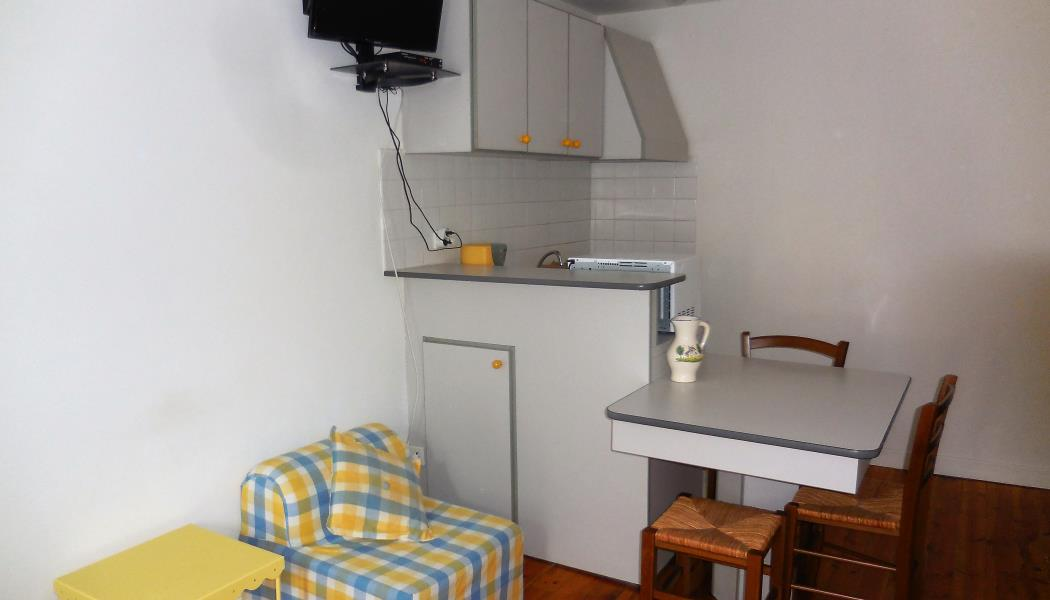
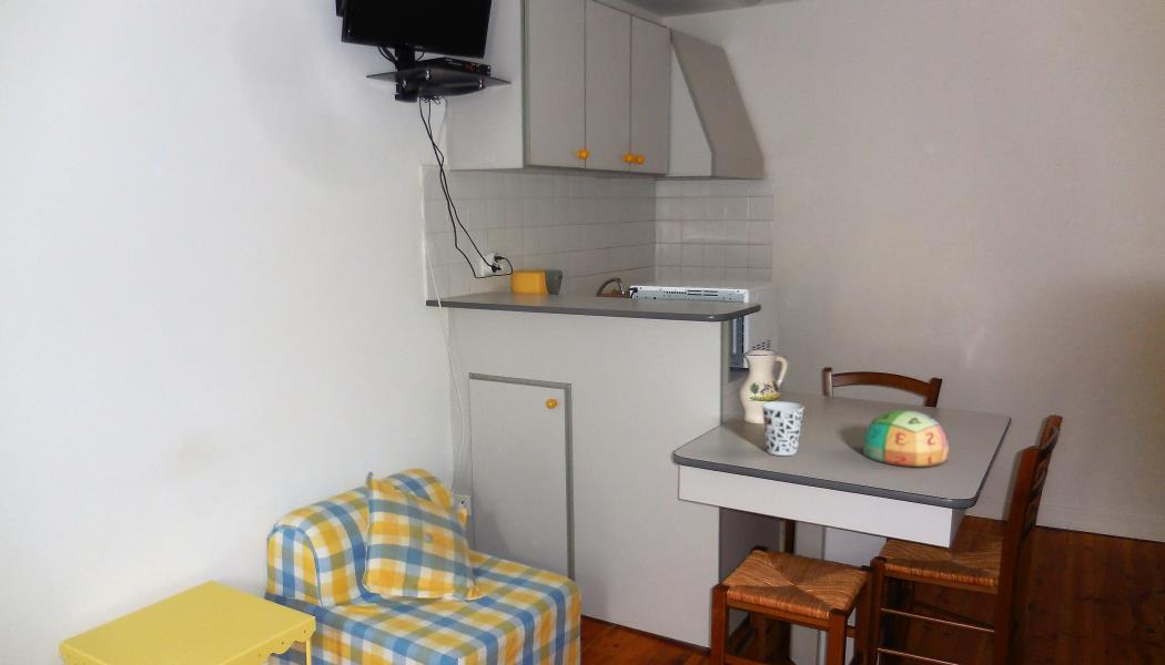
+ bowl [862,410,950,468]
+ cup [760,401,806,457]
